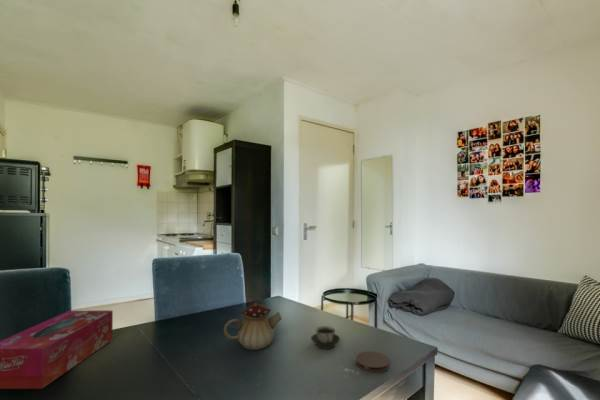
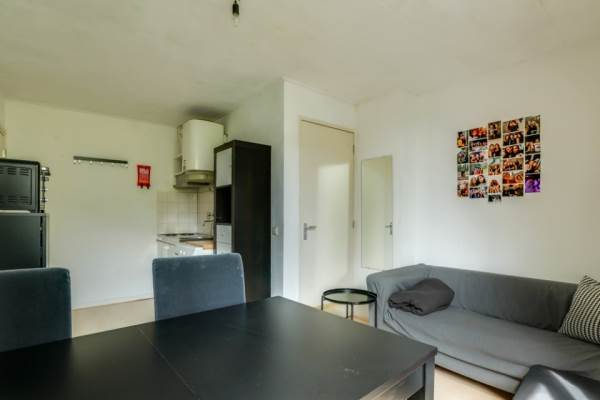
- coaster [355,351,391,373]
- teapot [223,298,283,351]
- tissue box [0,310,114,390]
- cup [310,325,341,350]
